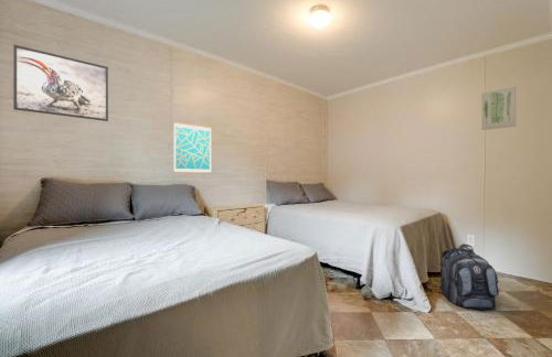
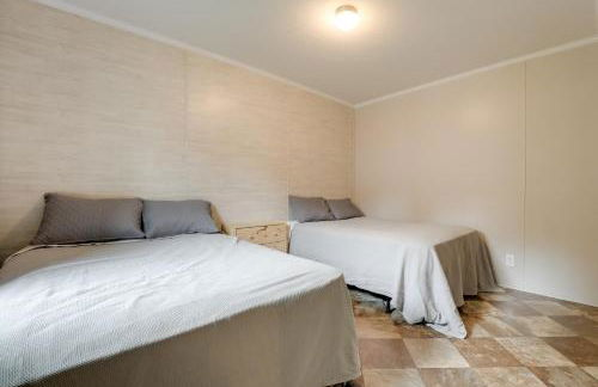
- wall art [172,121,212,174]
- backpack [437,242,500,312]
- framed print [12,44,109,122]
- wall art [480,86,517,131]
